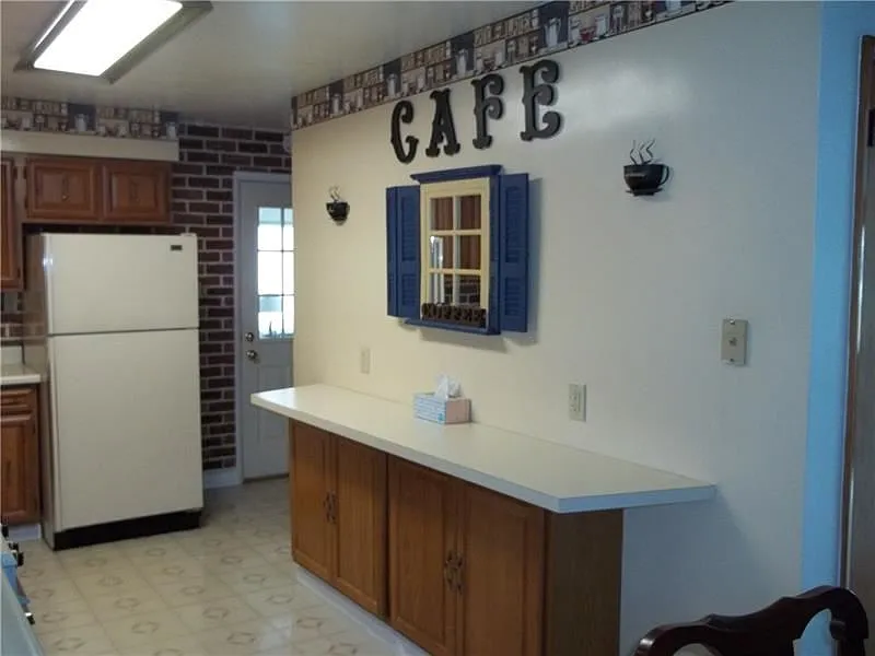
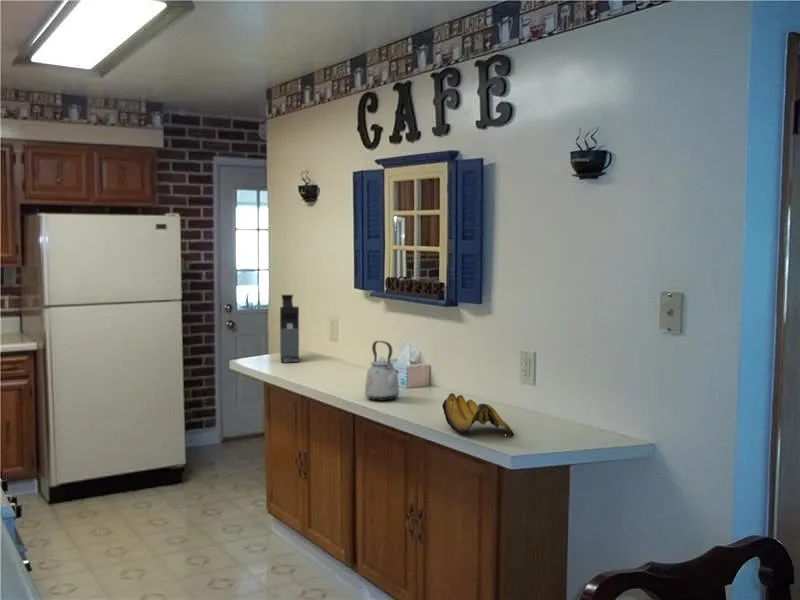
+ kettle [364,340,400,402]
+ coffee maker [279,294,300,363]
+ banana bunch [441,392,515,436]
